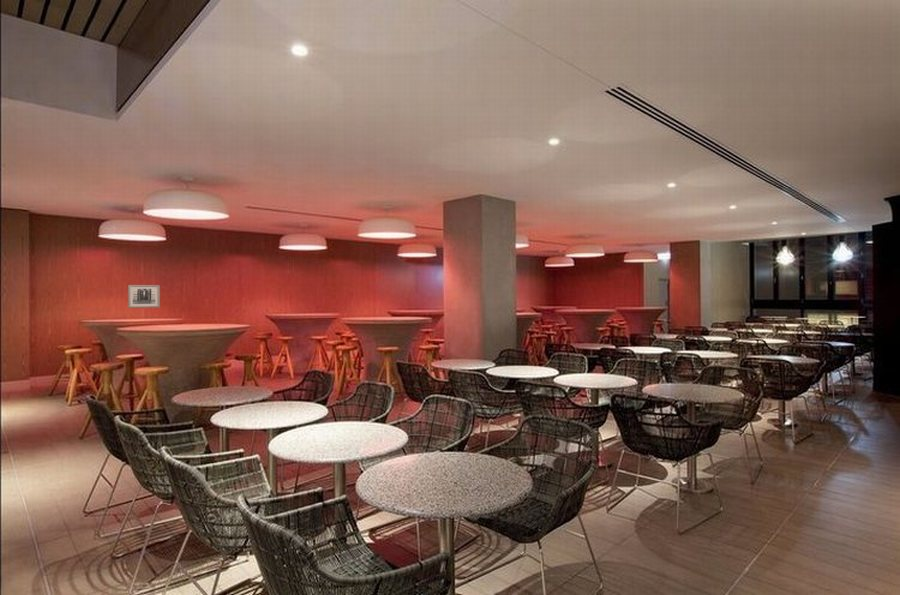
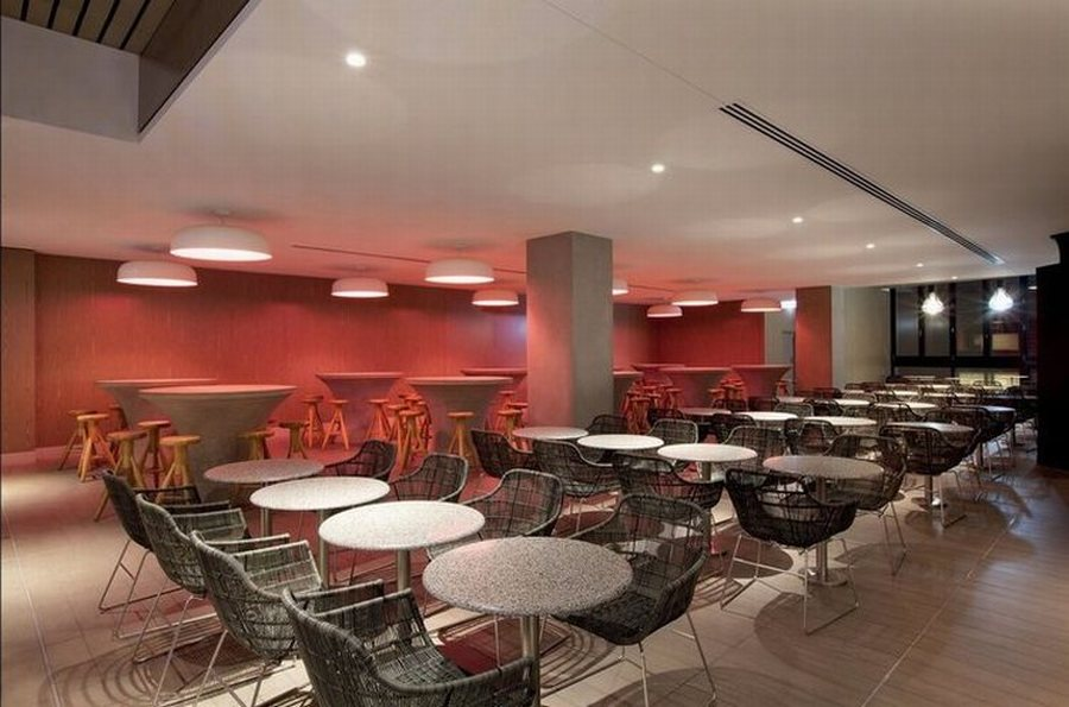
- wall art [127,284,161,309]
